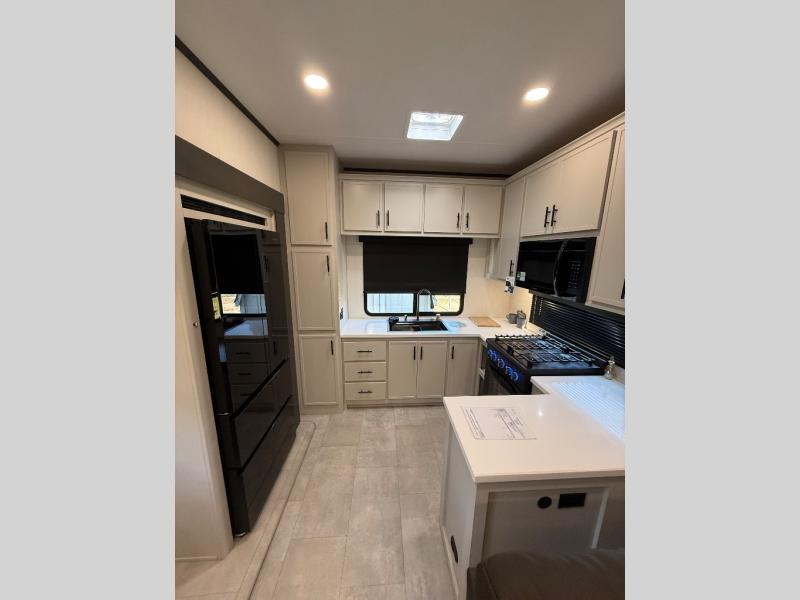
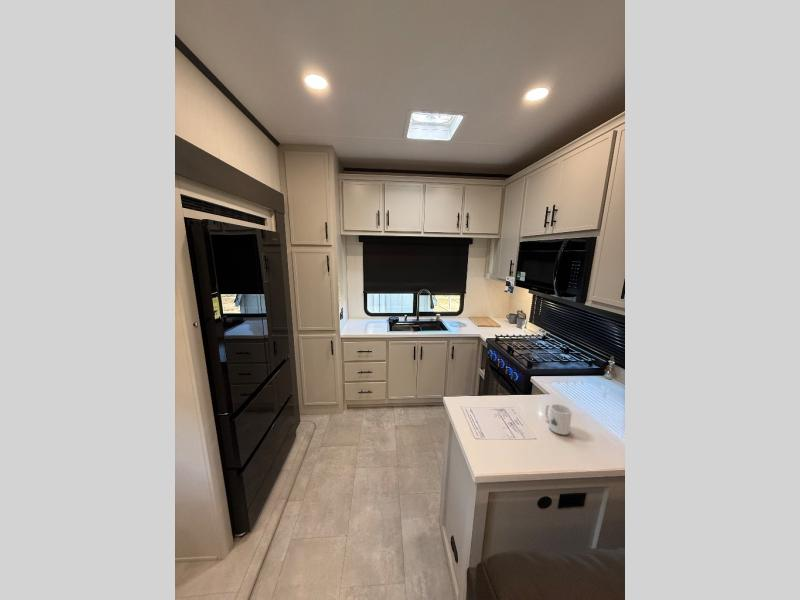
+ mug [544,403,573,436]
